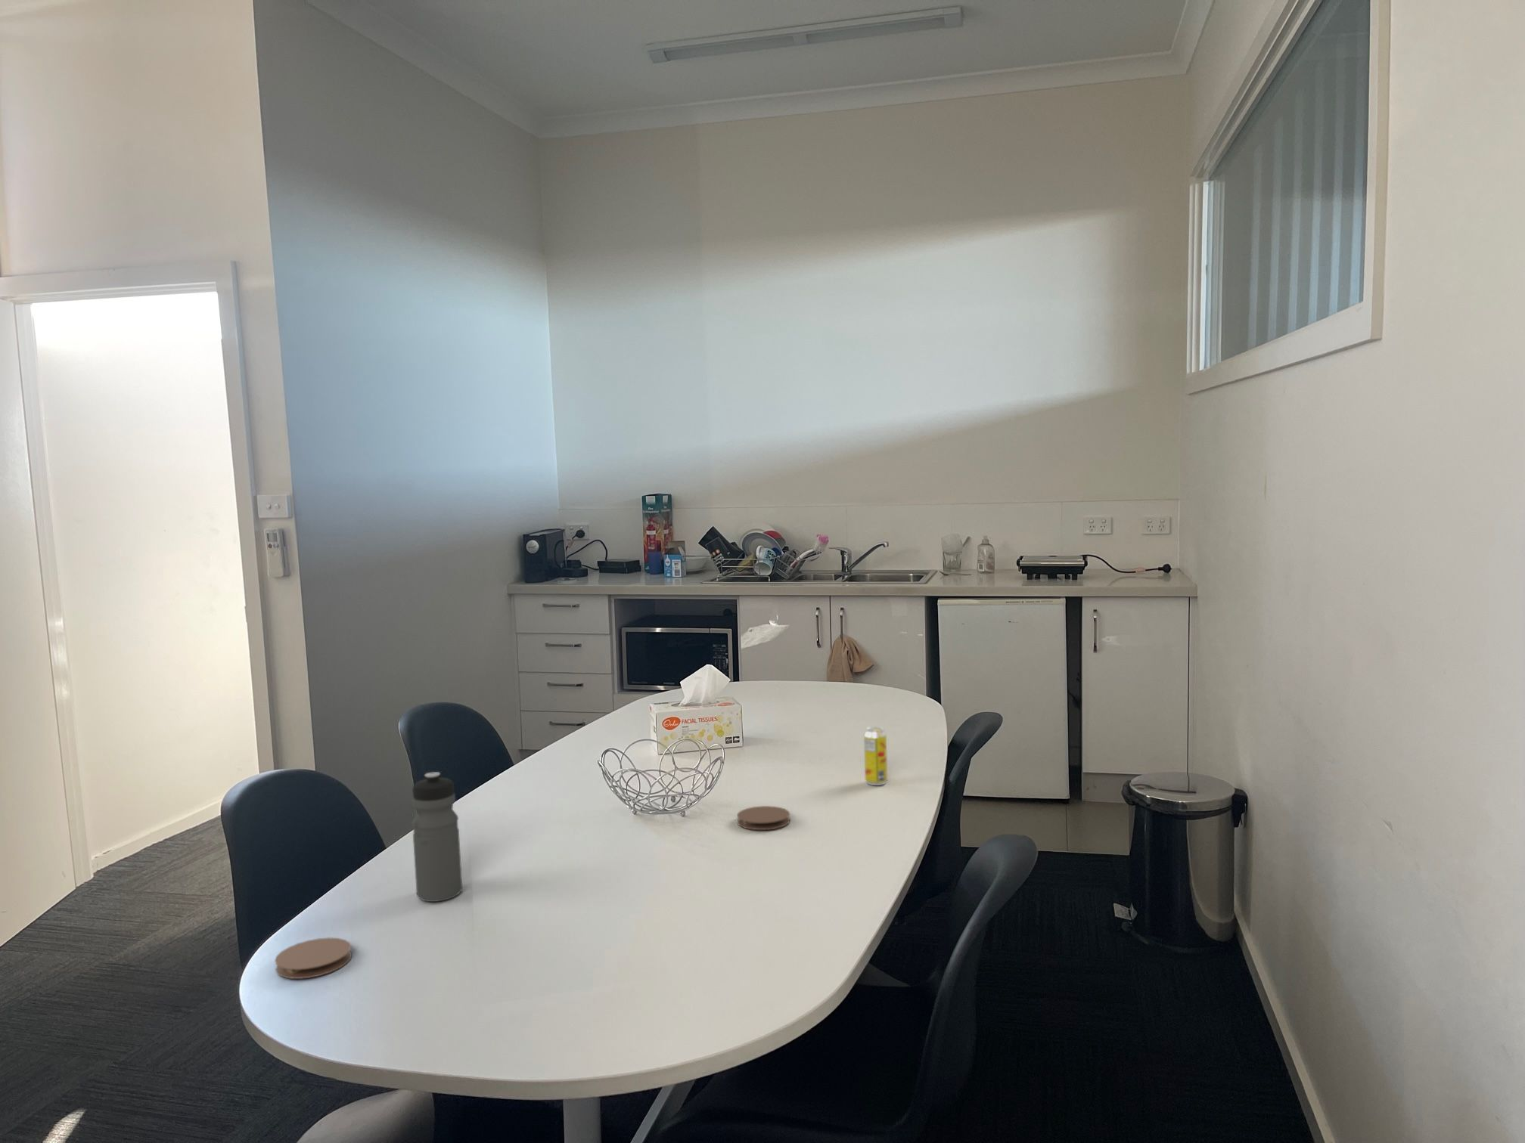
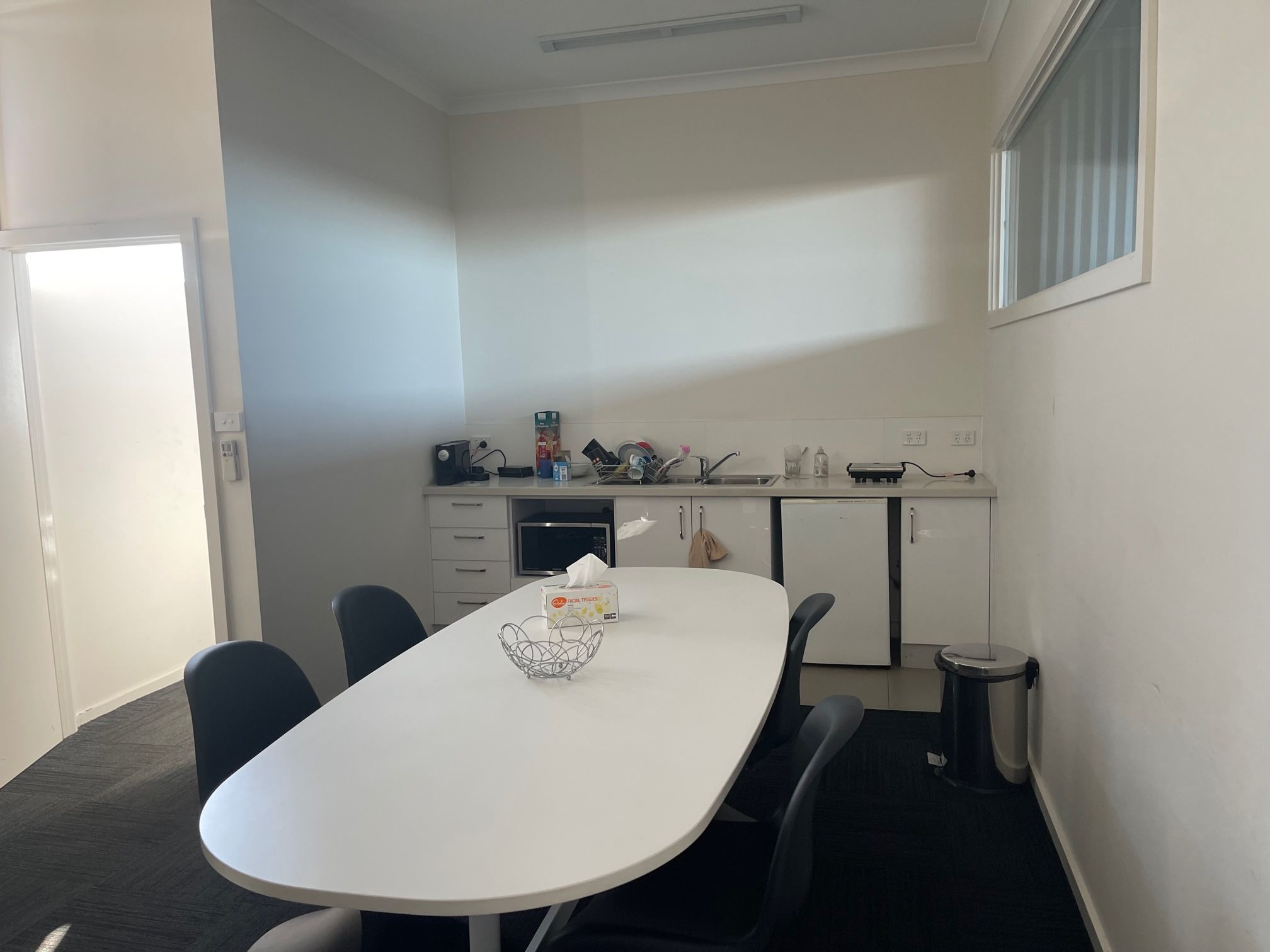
- coaster [736,806,791,831]
- beverage can [863,725,889,786]
- coaster [274,936,353,980]
- water bottle [412,771,464,903]
